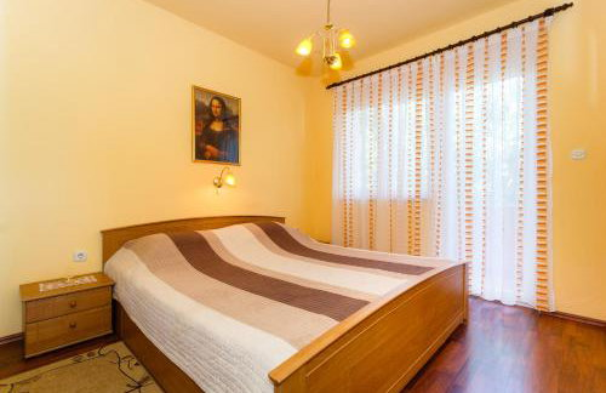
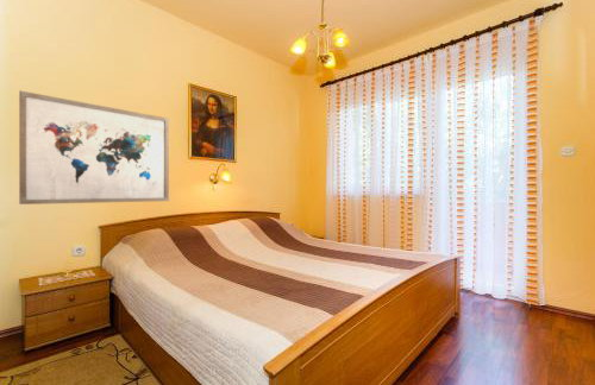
+ wall art [18,89,170,206]
